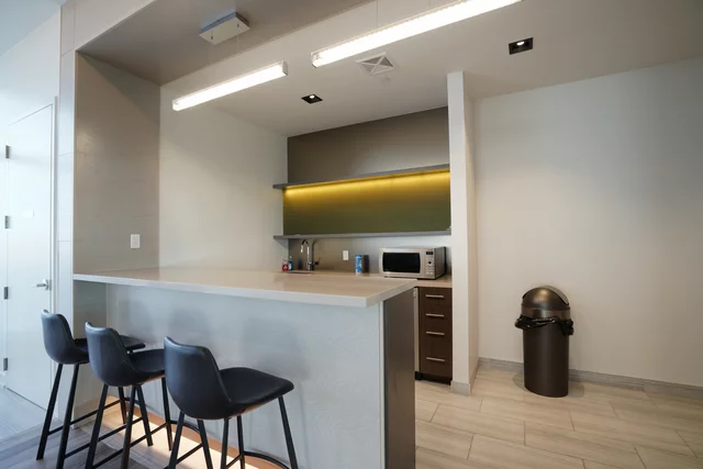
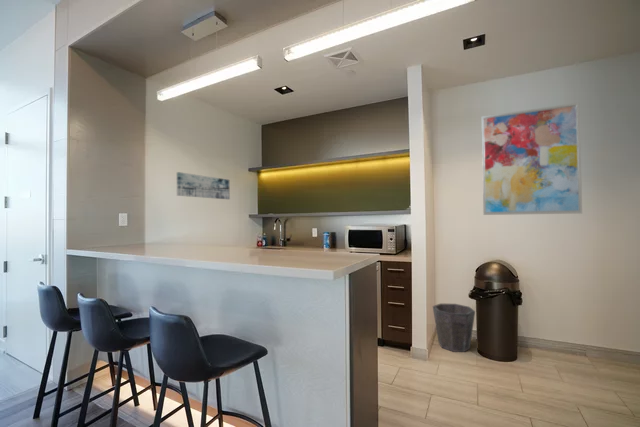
+ waste bin [432,302,476,353]
+ wall art [176,171,231,200]
+ wall art [480,102,583,216]
